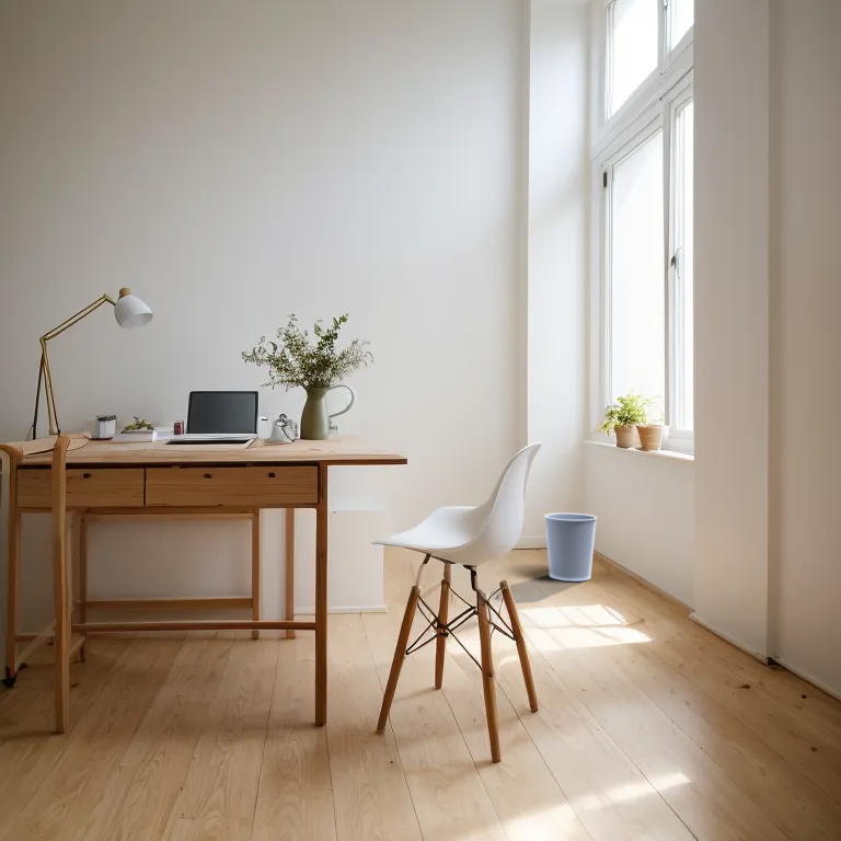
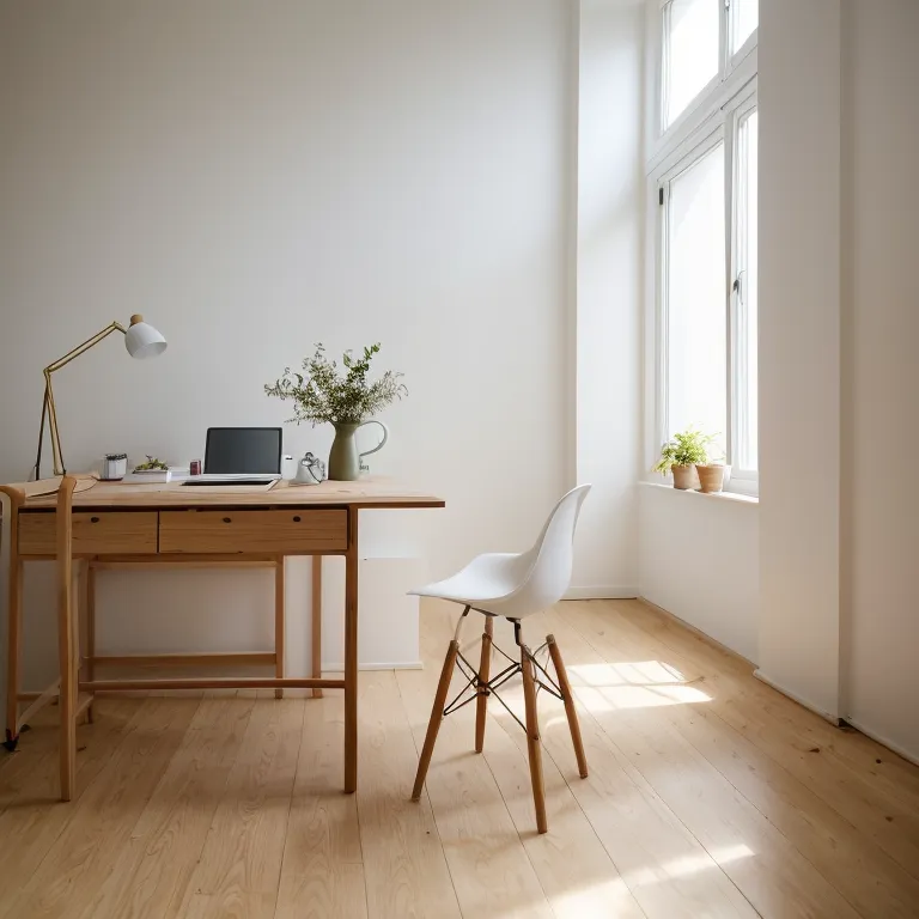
- wastebasket [543,511,598,583]
